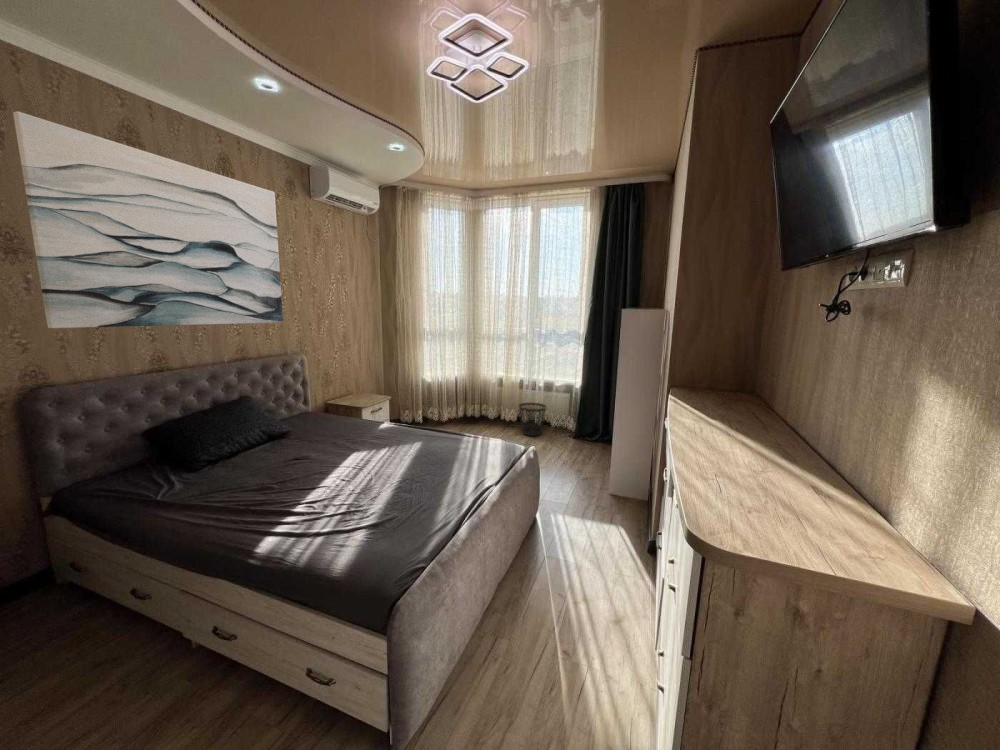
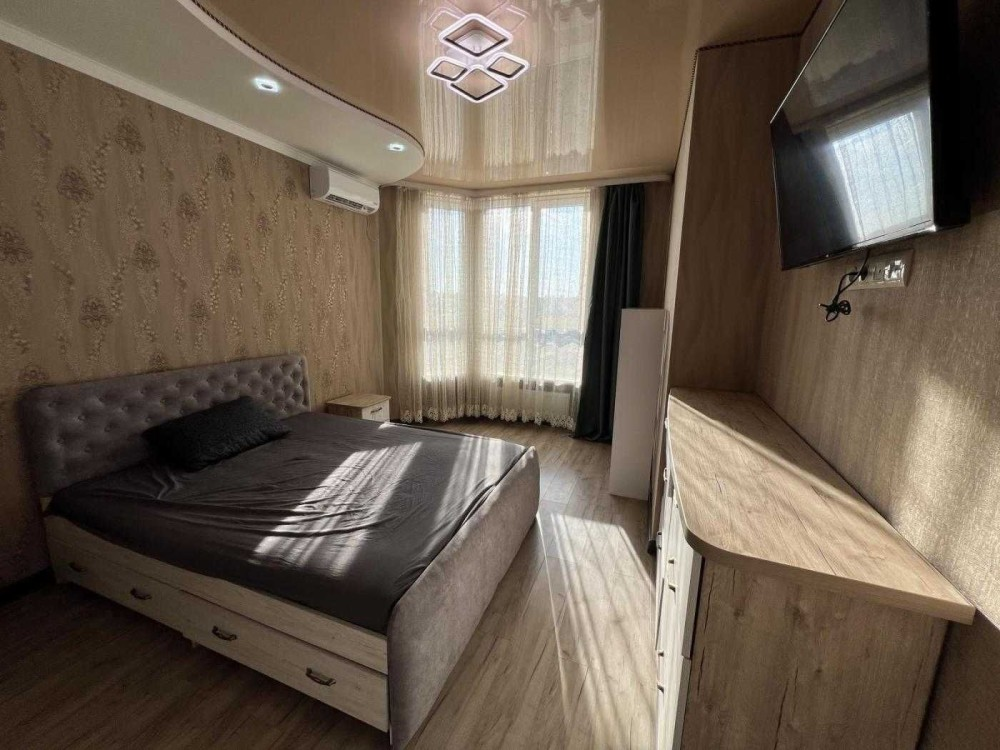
- wastebasket [518,402,547,437]
- wall art [12,110,284,329]
